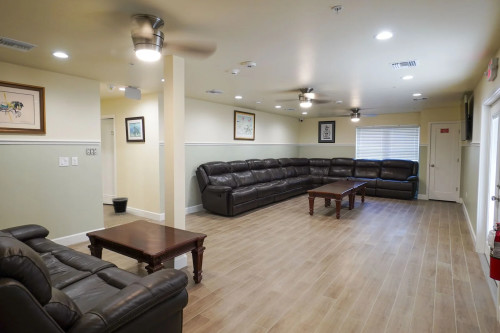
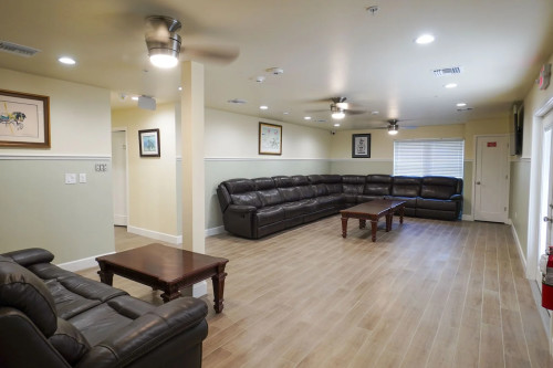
- wastebasket [111,196,129,216]
